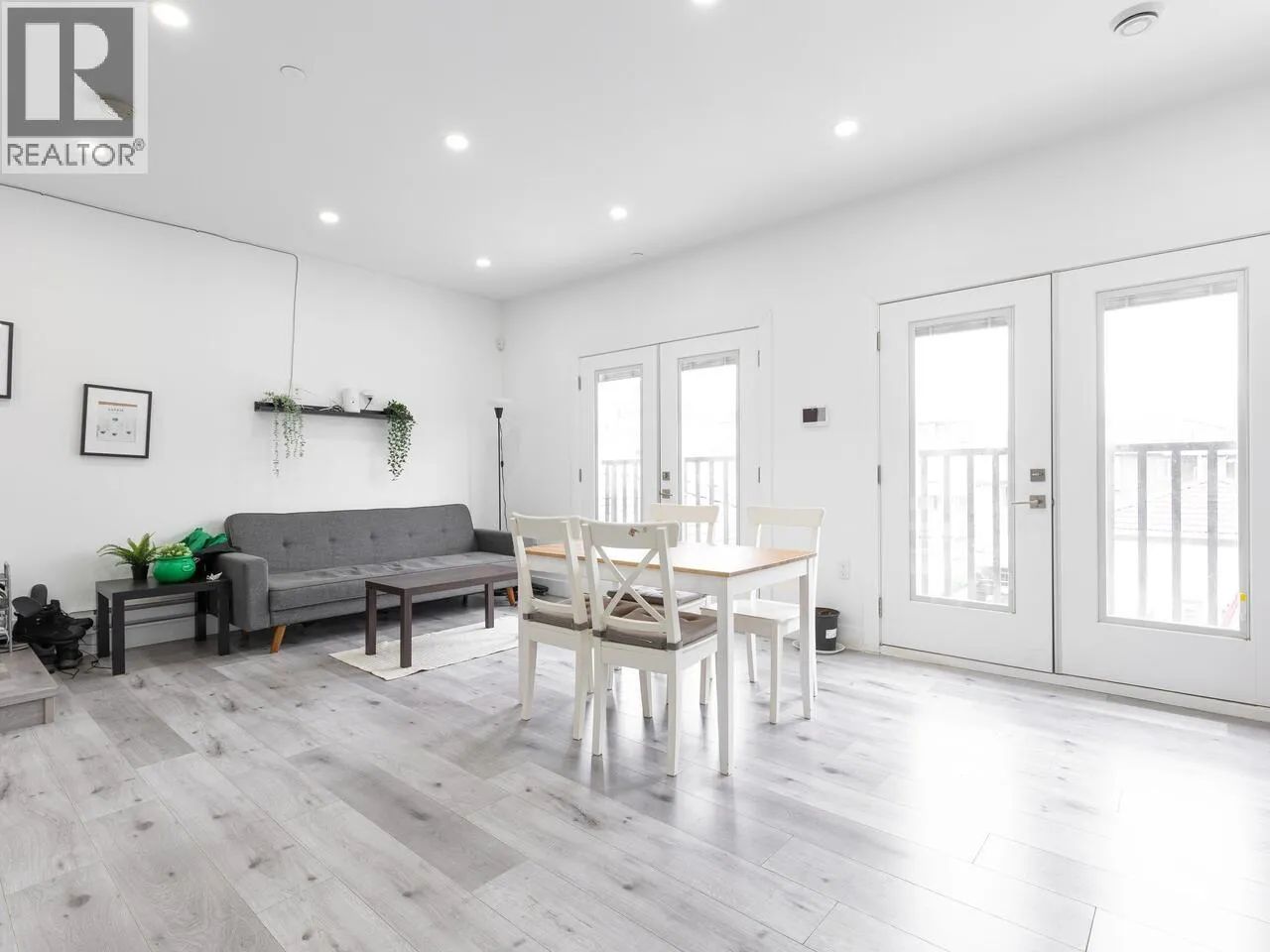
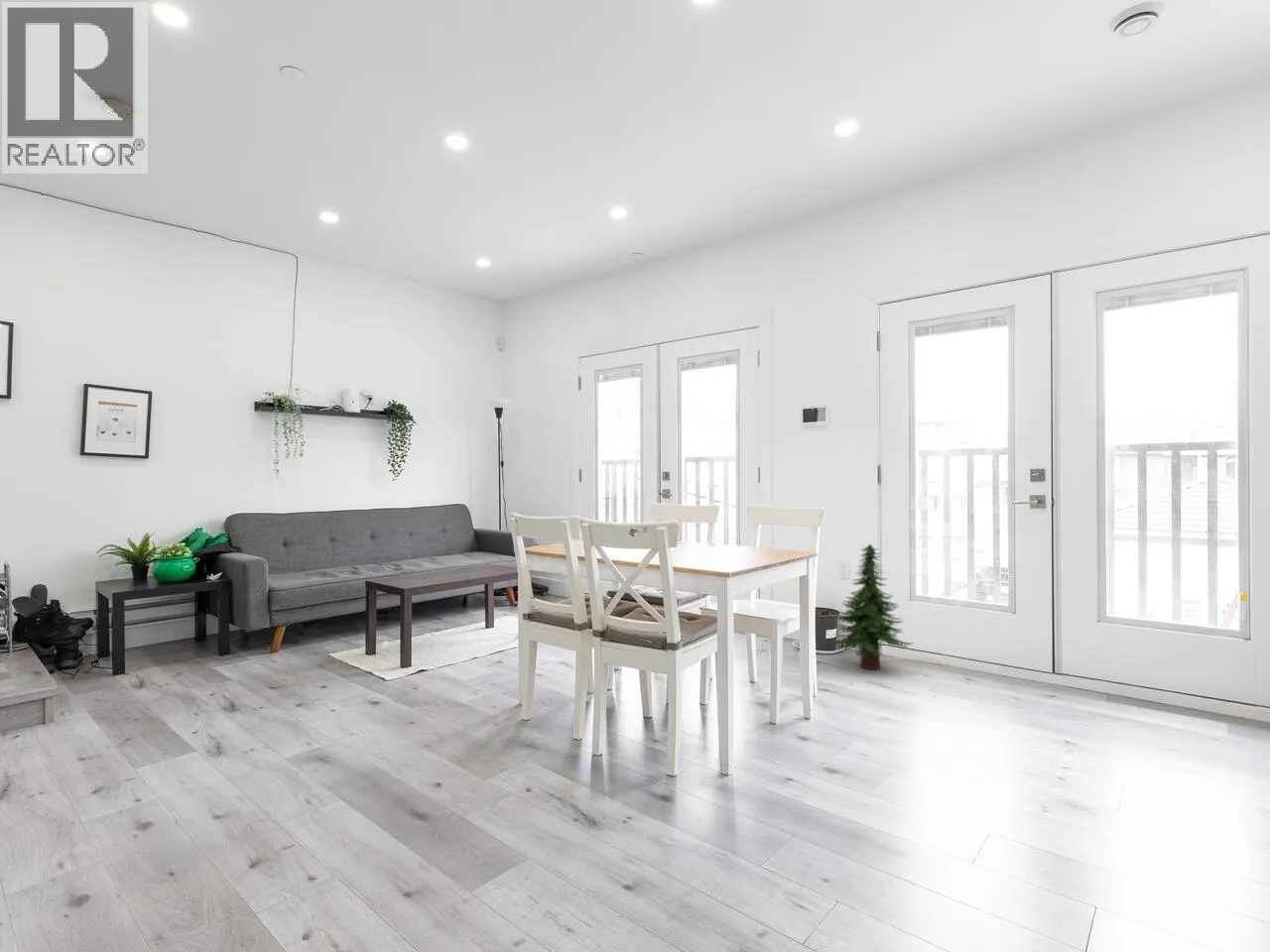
+ tree [829,543,913,670]
